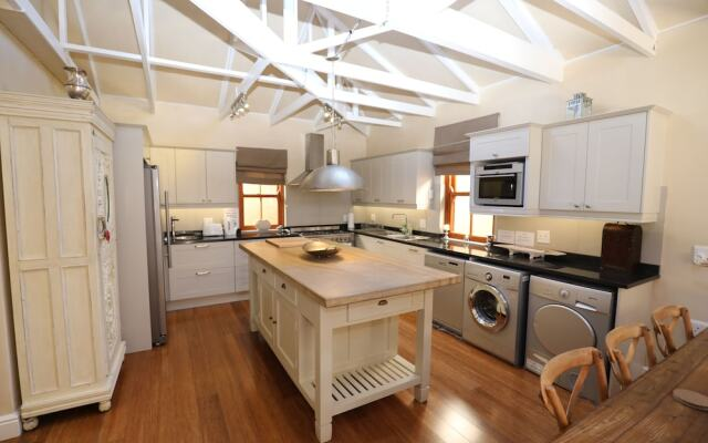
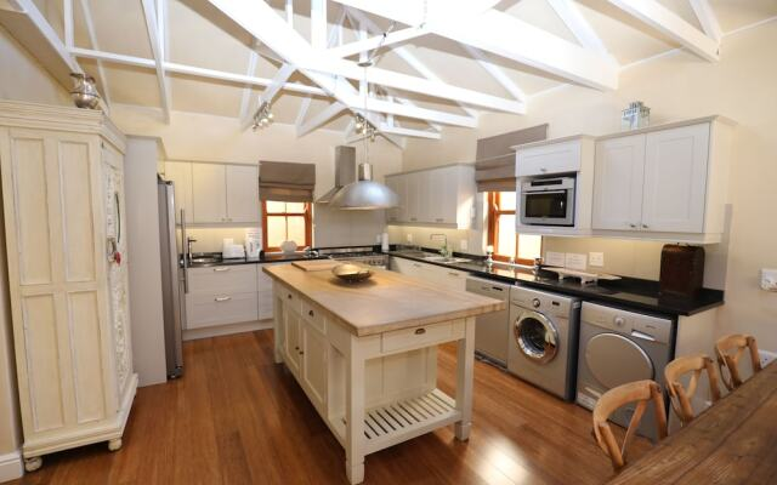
- coaster [671,388,708,412]
